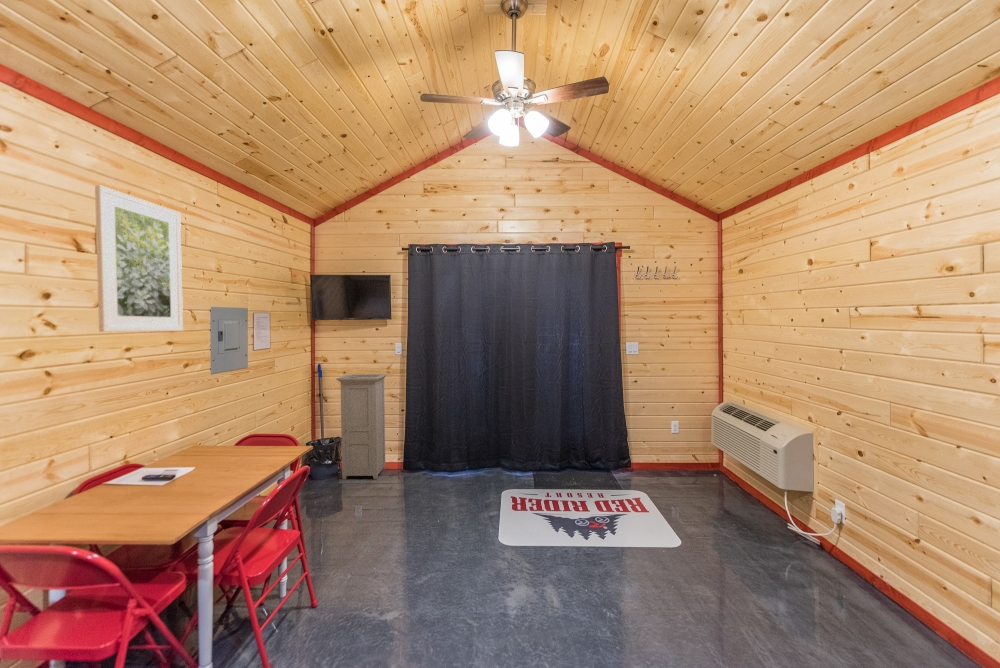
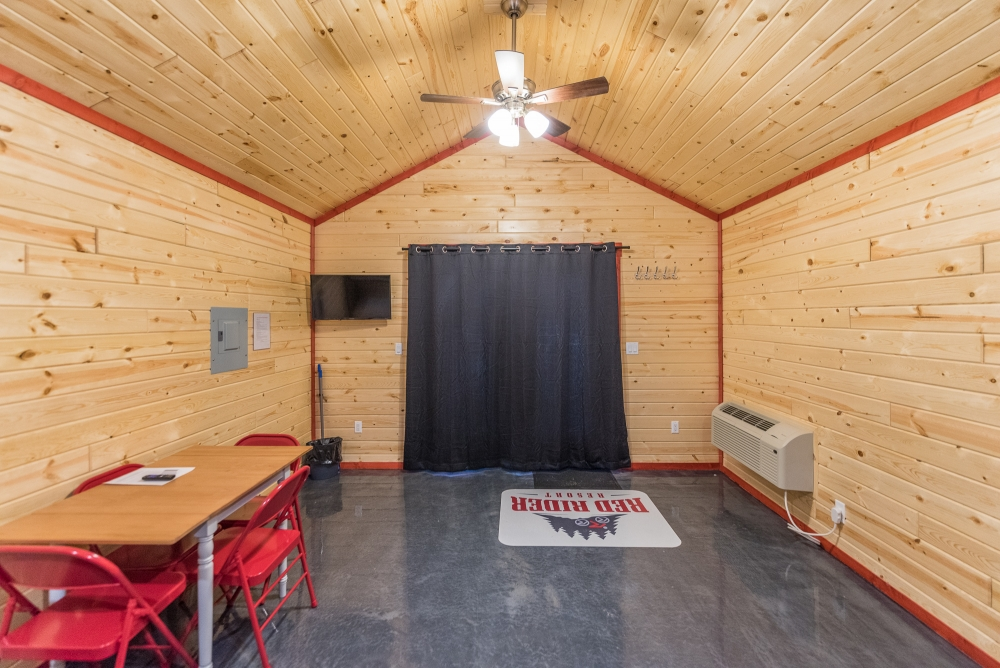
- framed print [94,184,184,333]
- cabinet [336,373,388,480]
